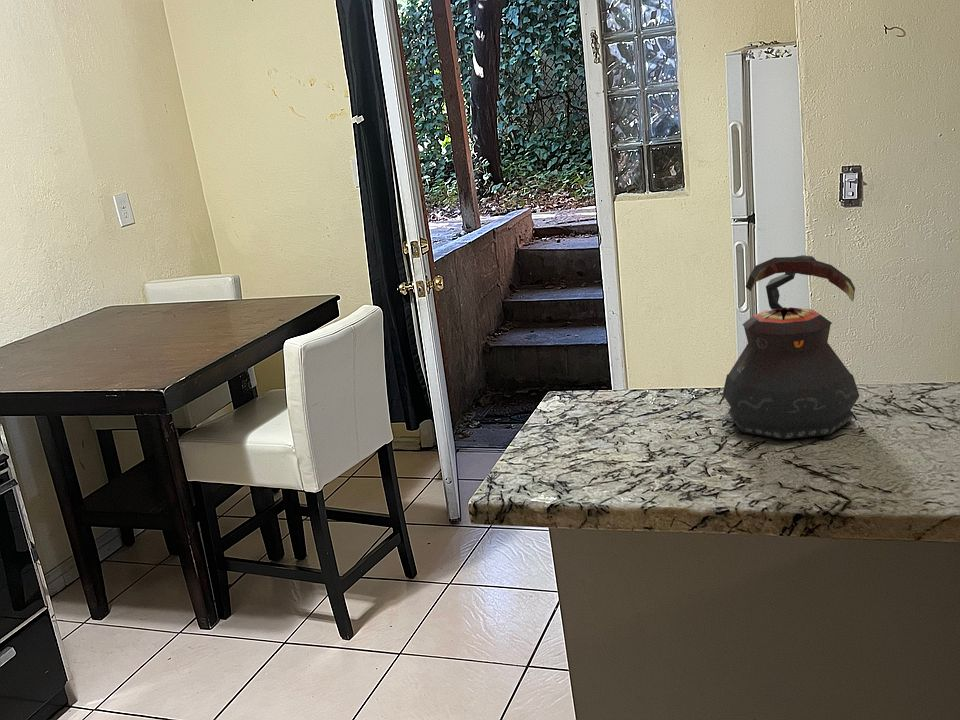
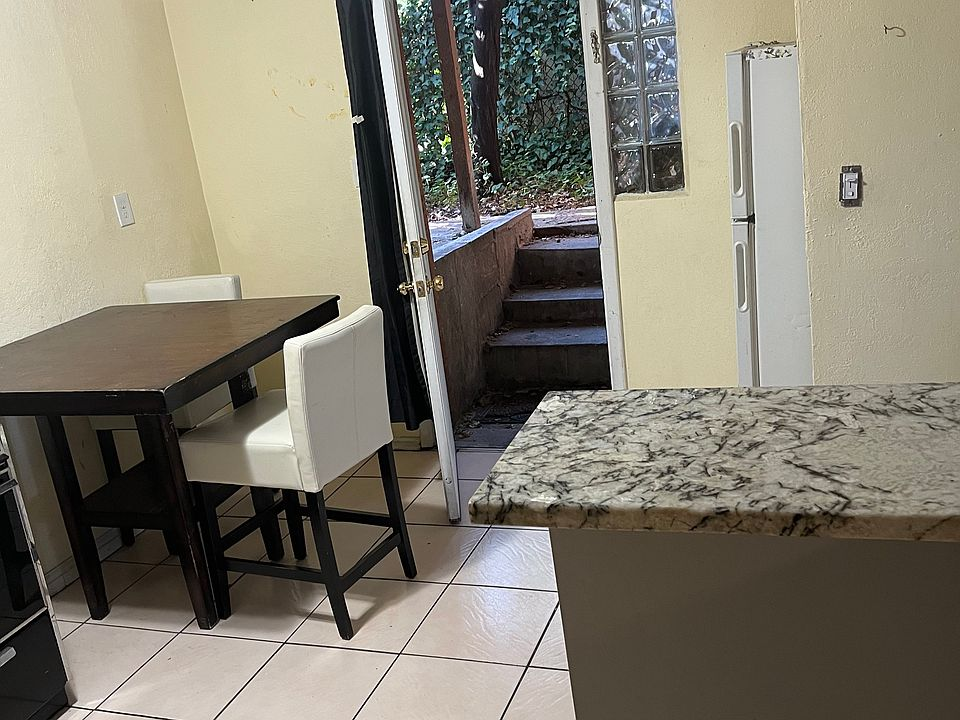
- teapot [722,254,860,440]
